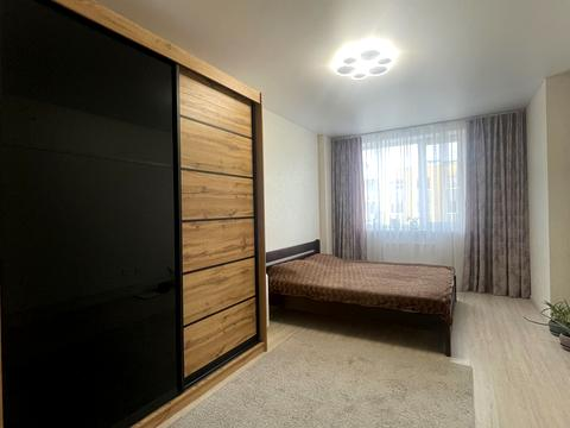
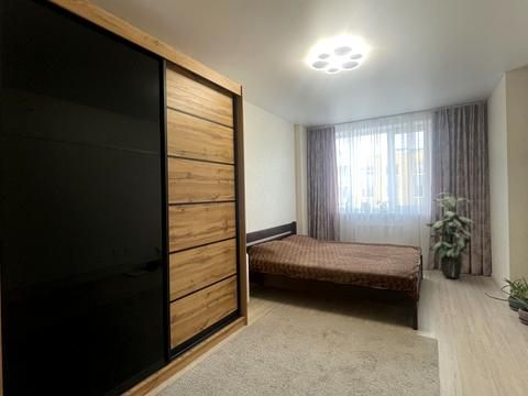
+ indoor plant [425,191,475,279]
